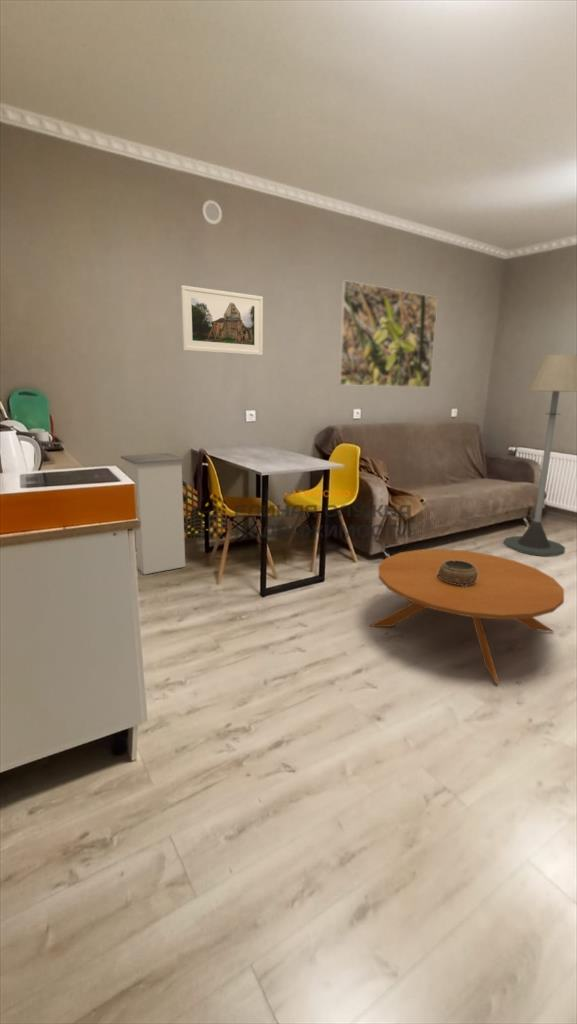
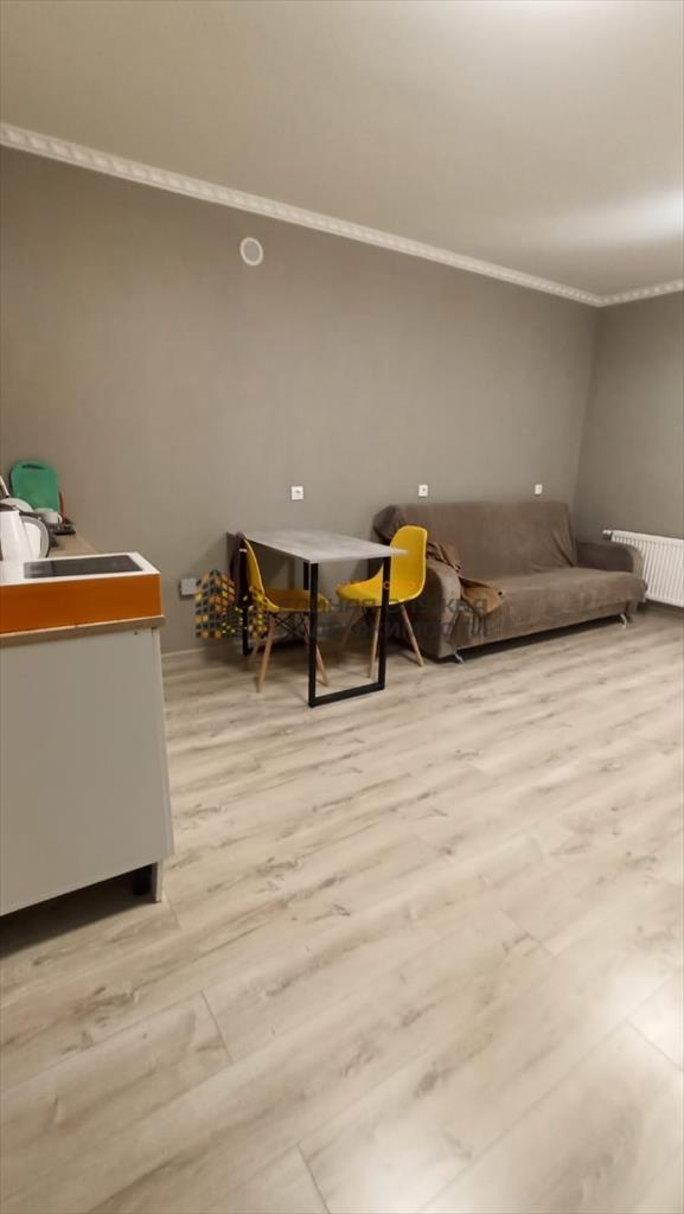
- trash can [120,452,187,575]
- decorative bowl [436,560,478,588]
- floor lamp [502,353,577,557]
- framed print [179,284,264,356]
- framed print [337,279,439,388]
- coffee table [368,548,565,684]
